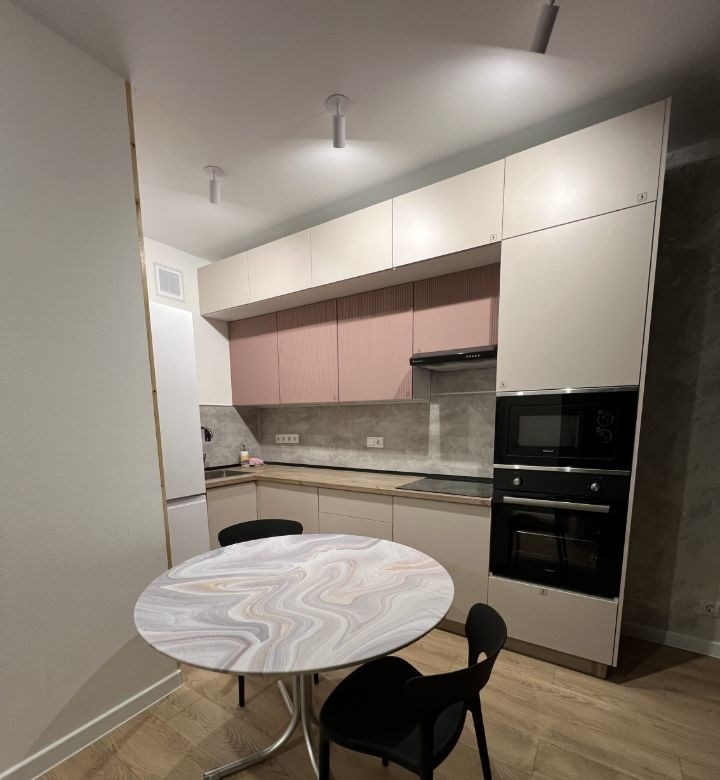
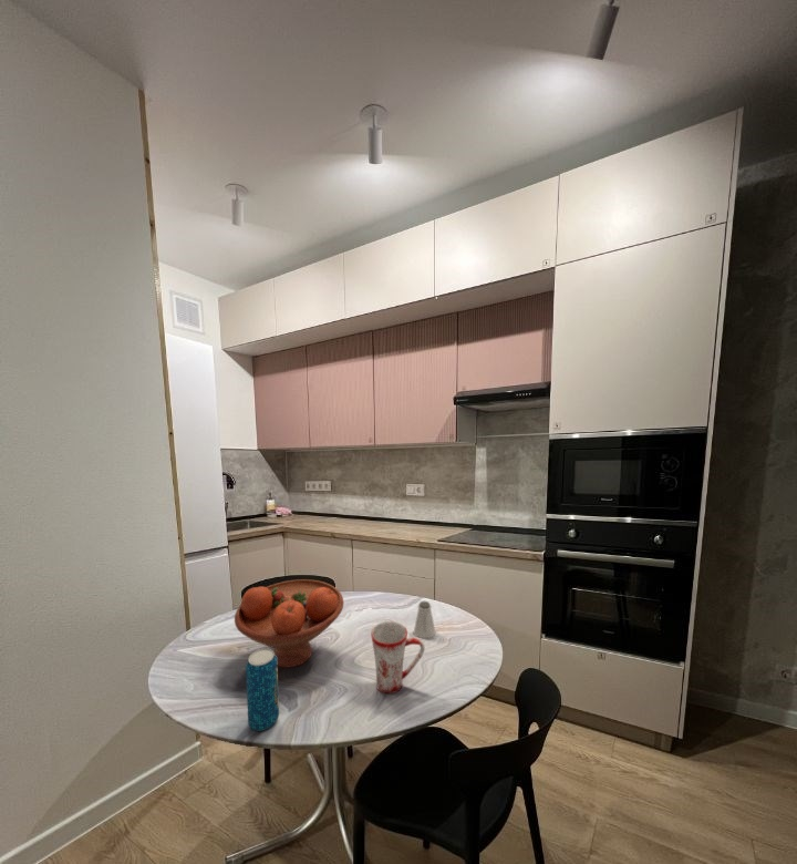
+ beverage can [245,647,280,732]
+ mug [370,620,426,695]
+ fruit bowl [234,578,344,669]
+ saltshaker [413,600,436,639]
